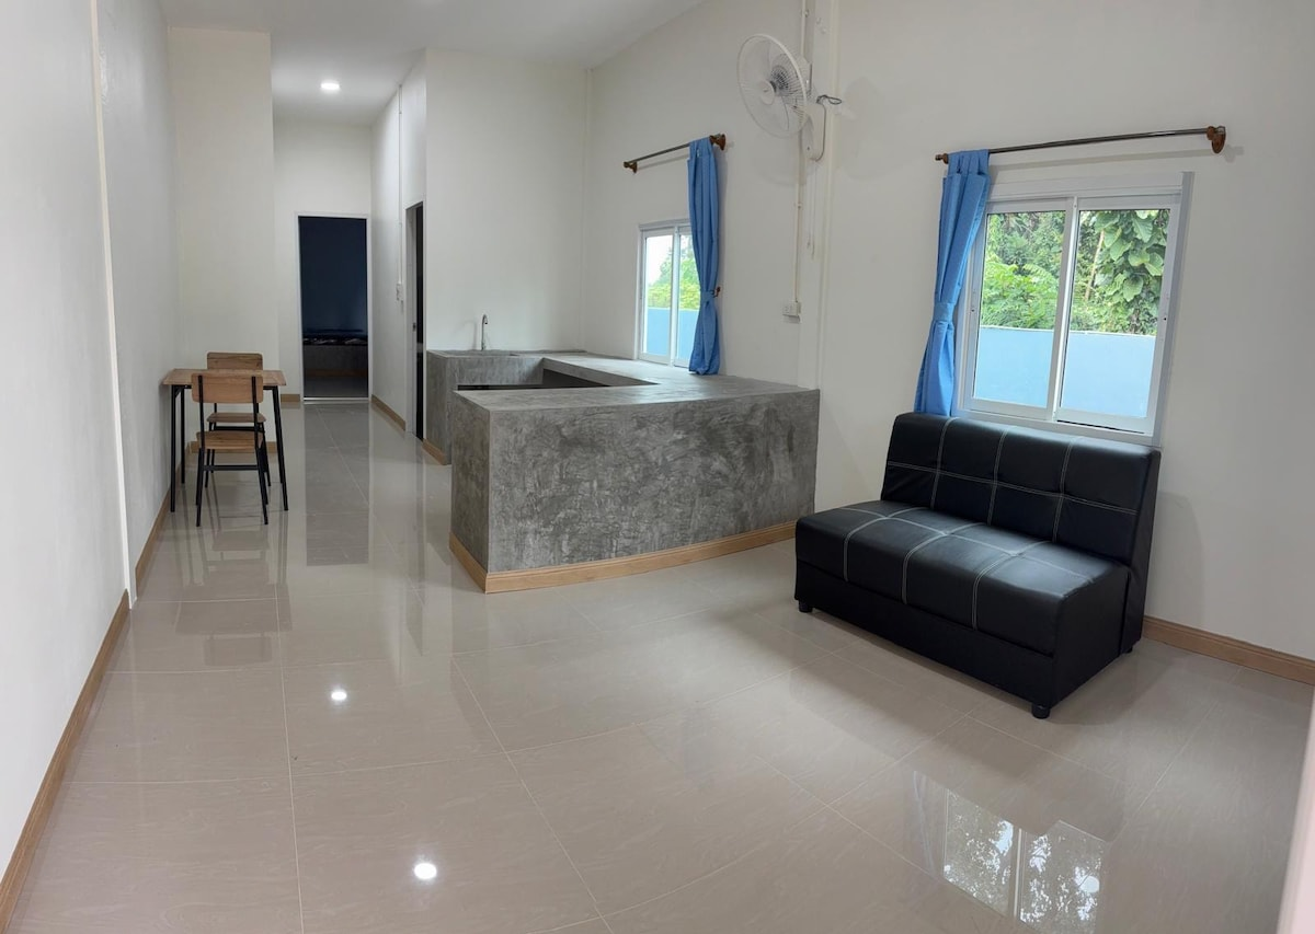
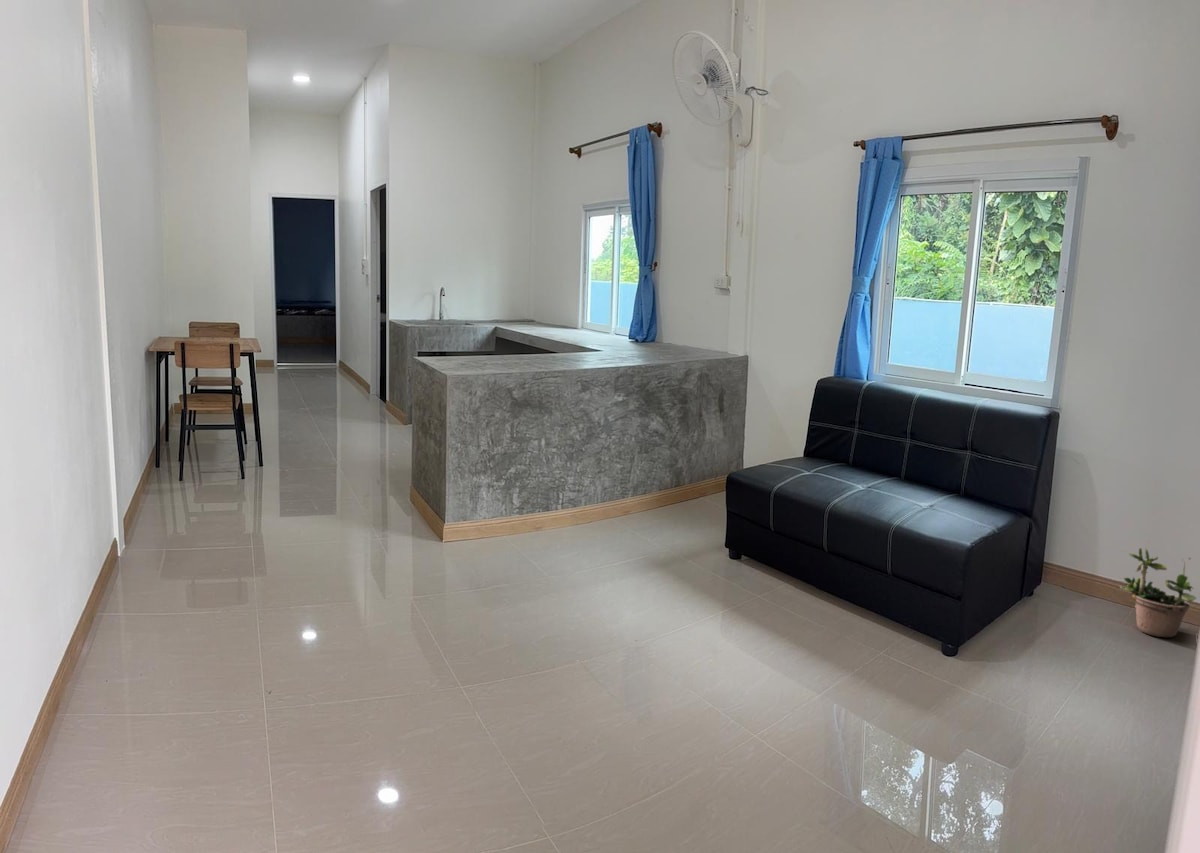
+ potted plant [1119,540,1197,638]
